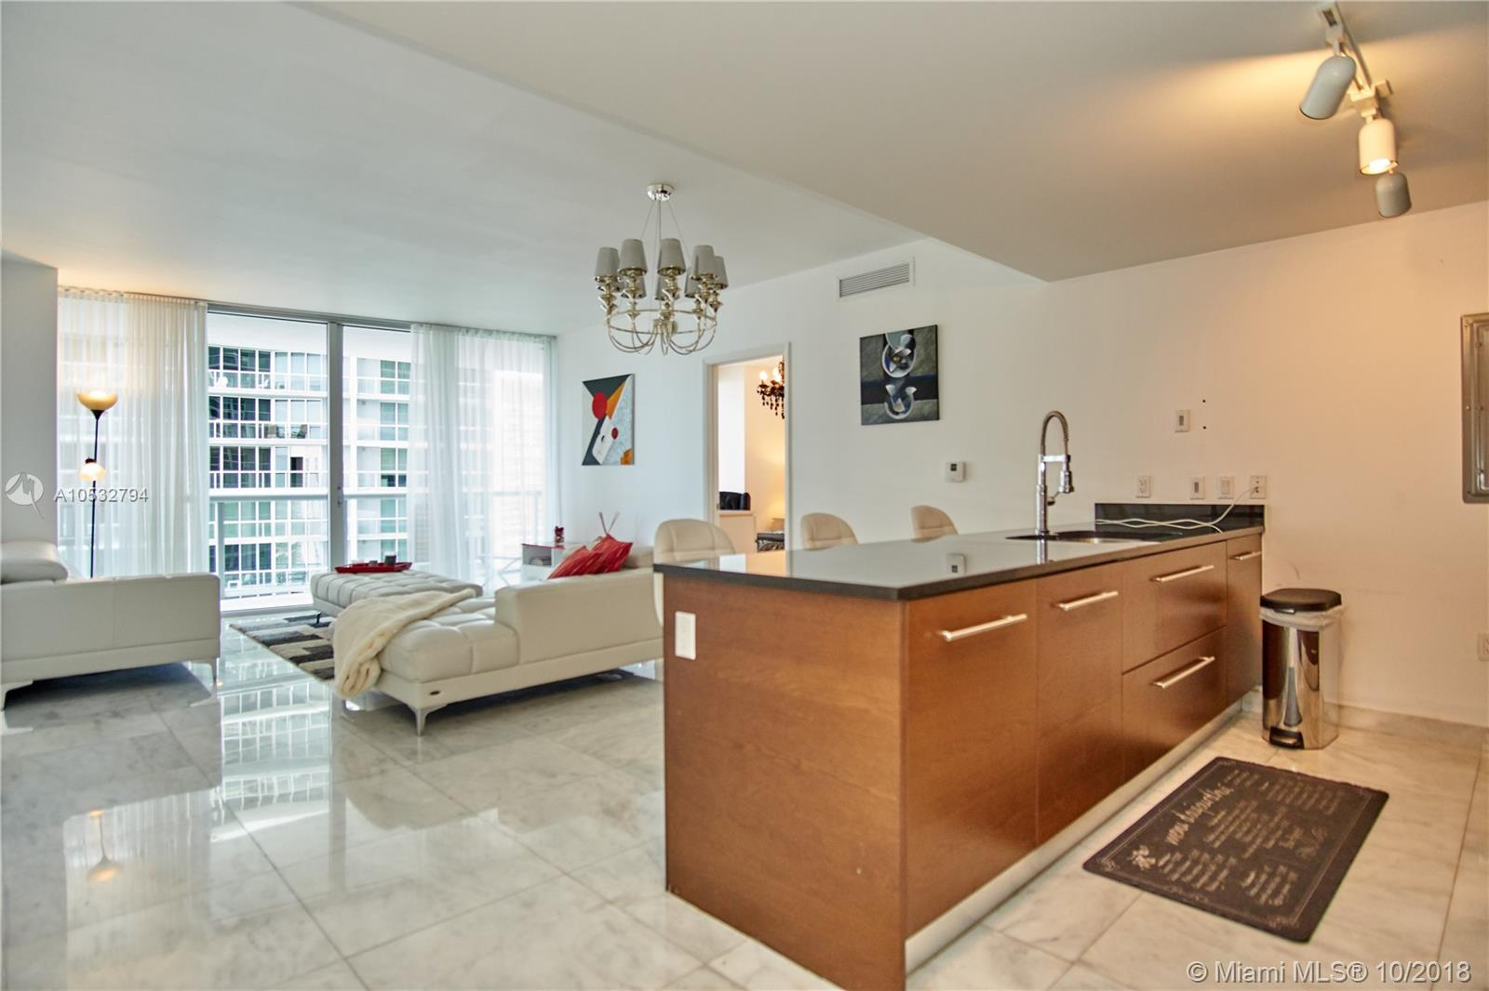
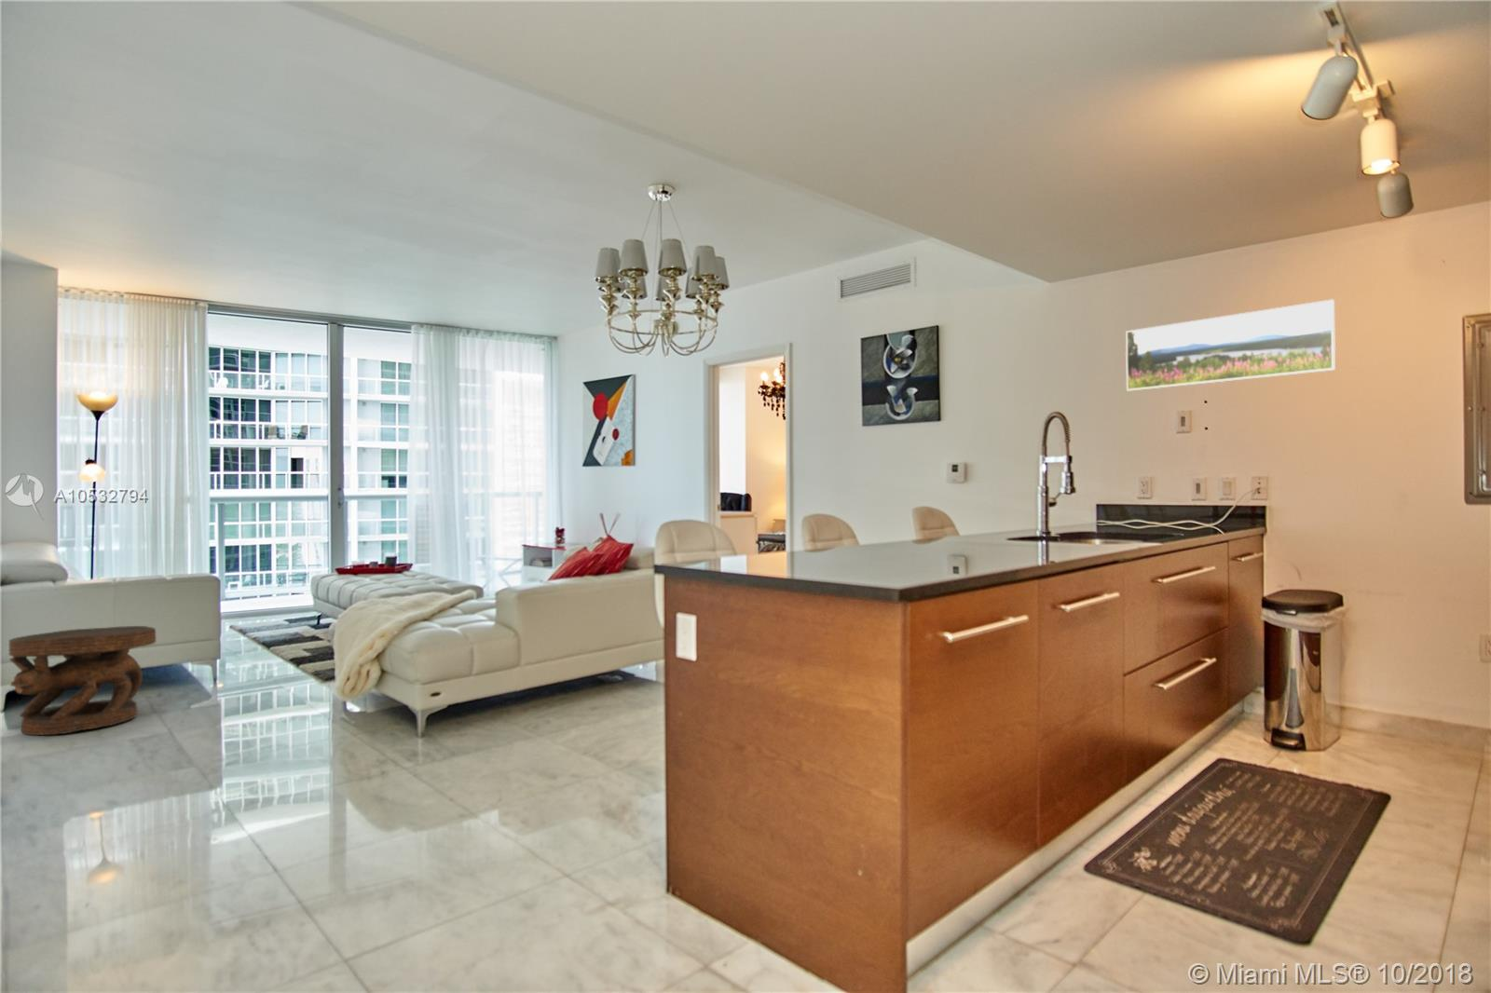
+ side table [8,625,157,737]
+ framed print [1125,298,1336,392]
